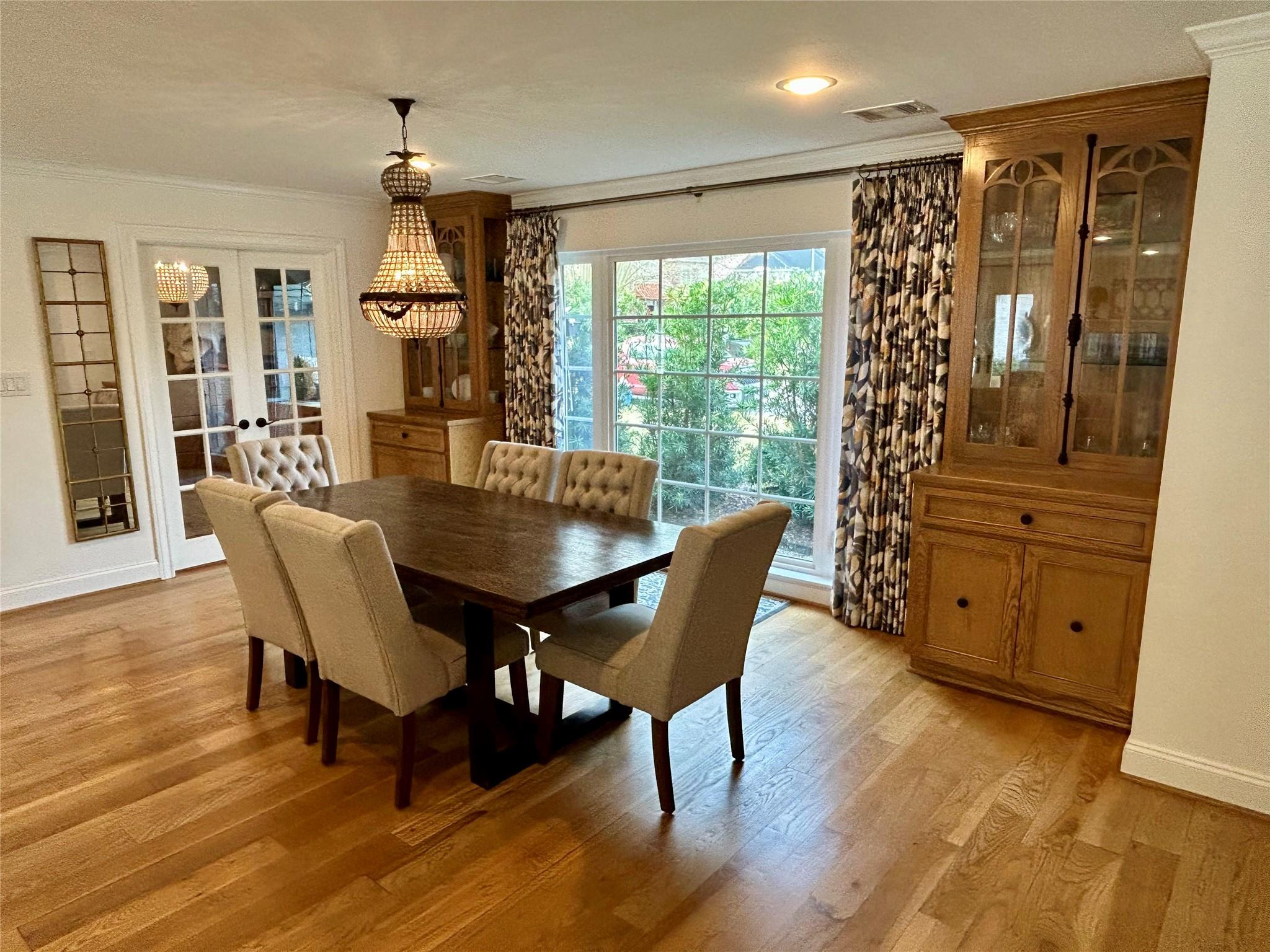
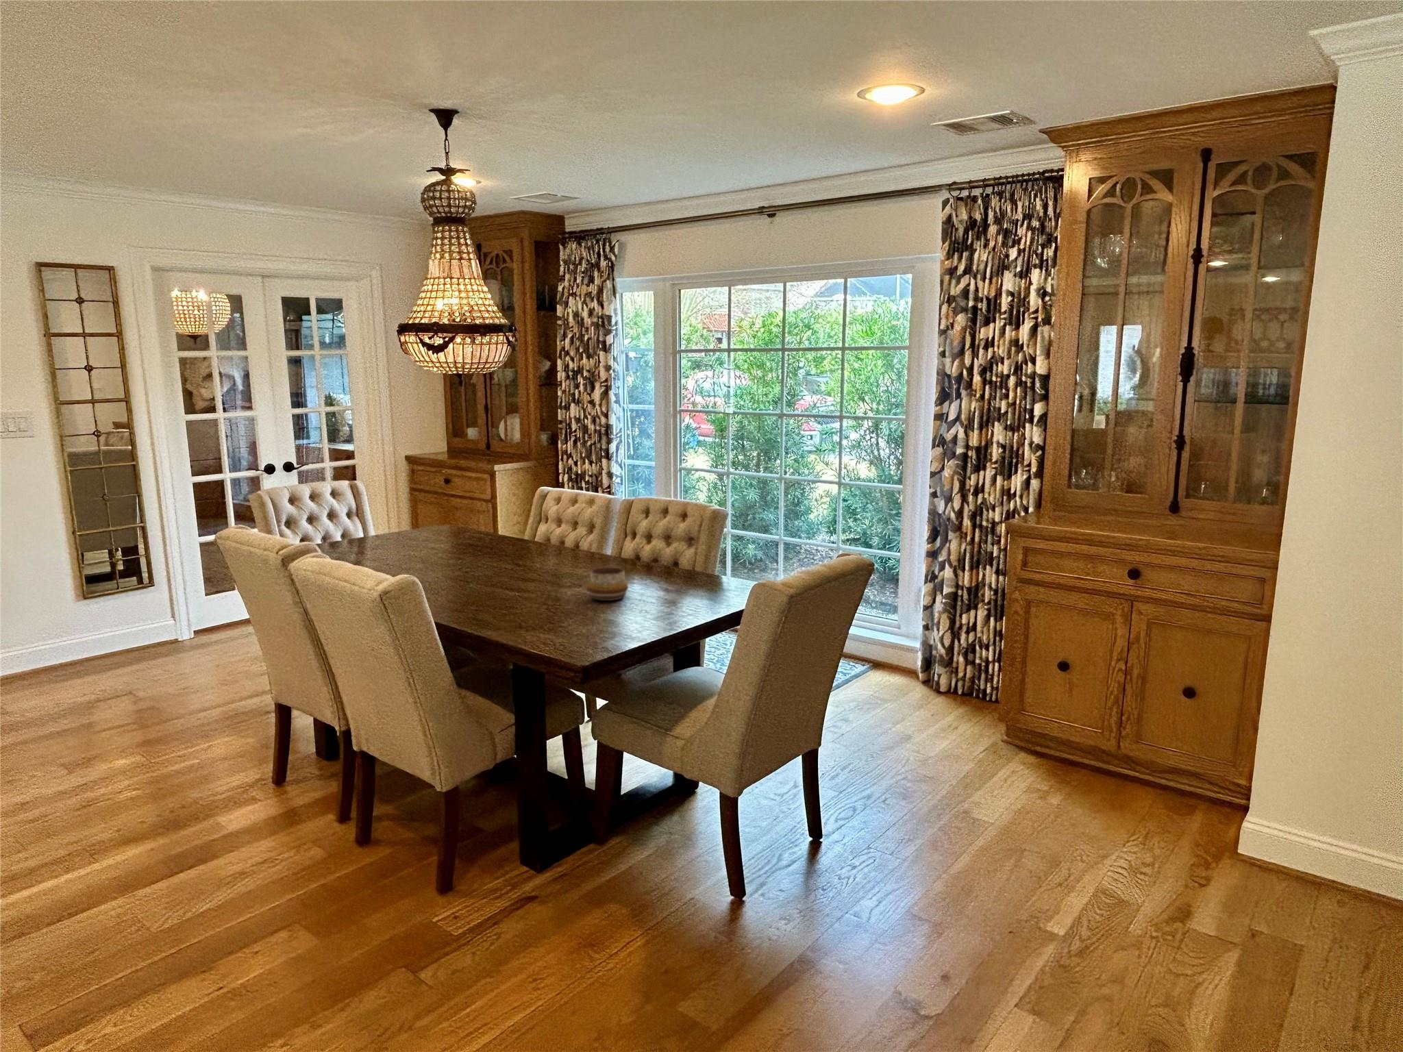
+ decorative bowl [587,567,629,601]
